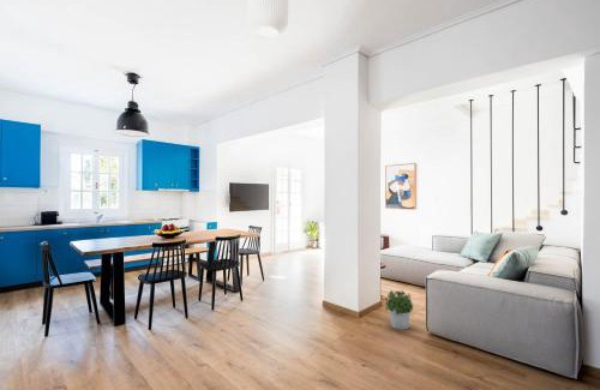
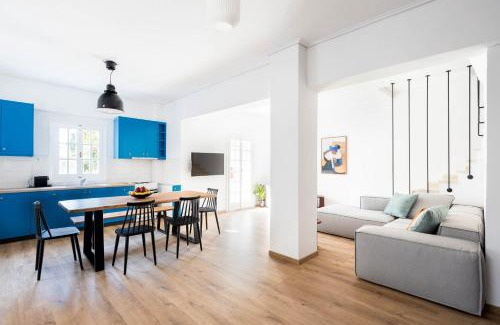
- potted plant [384,289,414,331]
